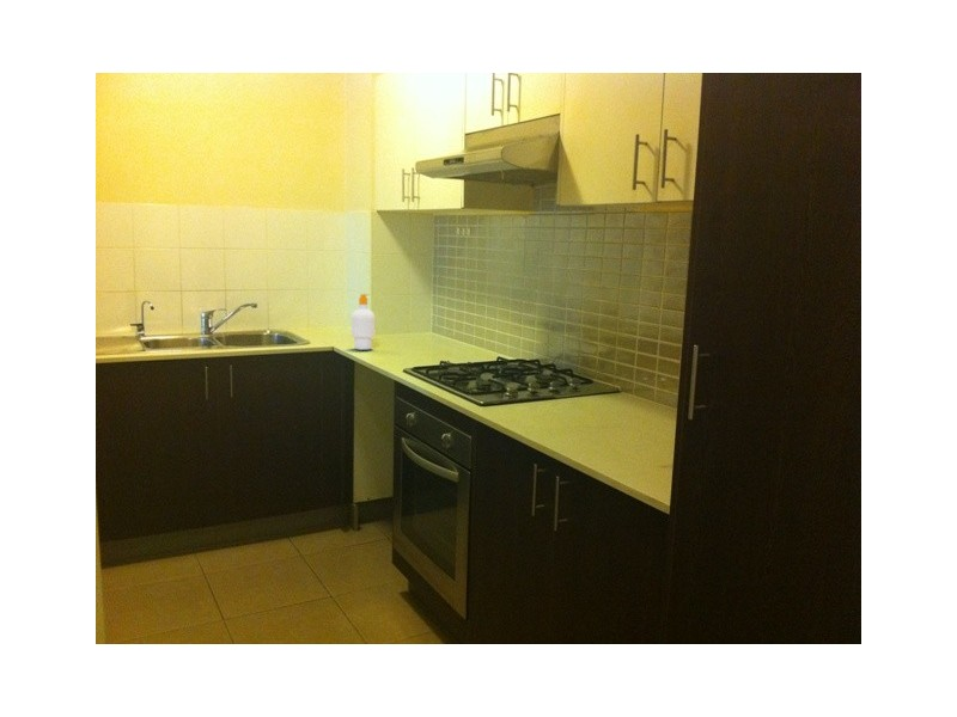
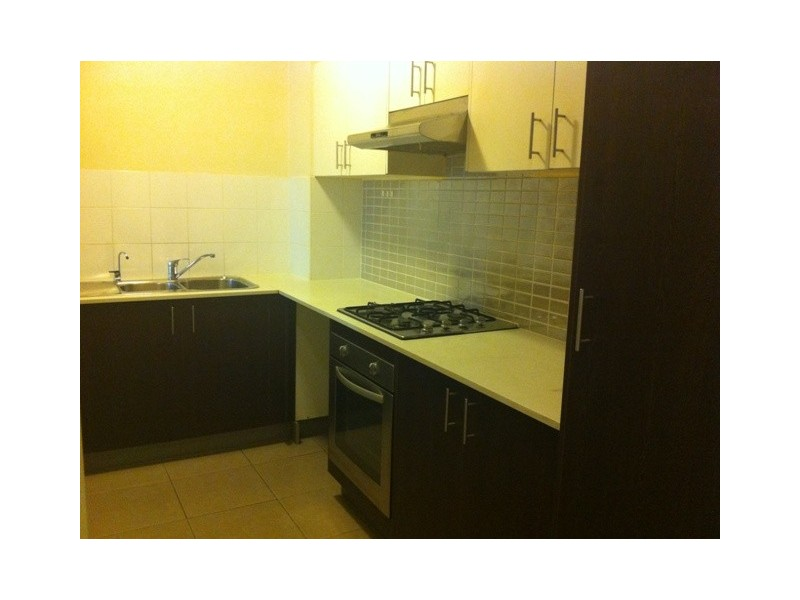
- soap bottle [351,293,376,351]
